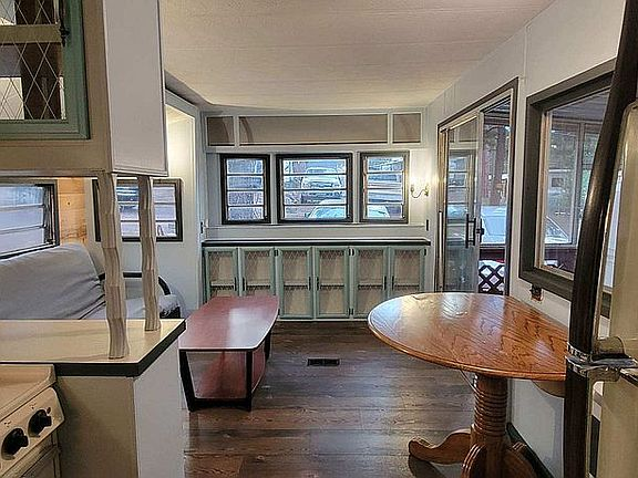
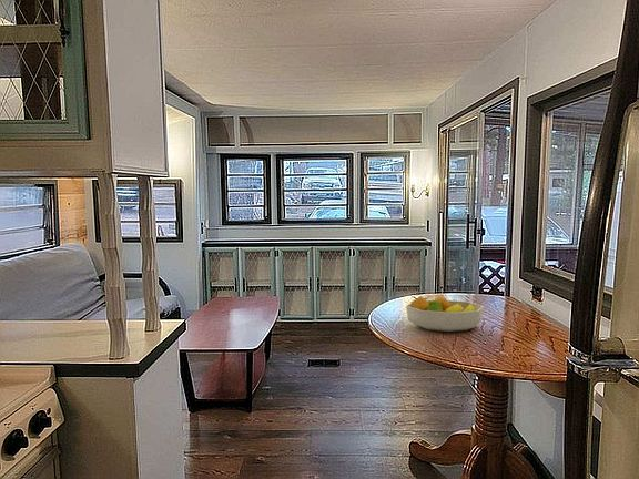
+ fruit bowl [405,295,485,333]
